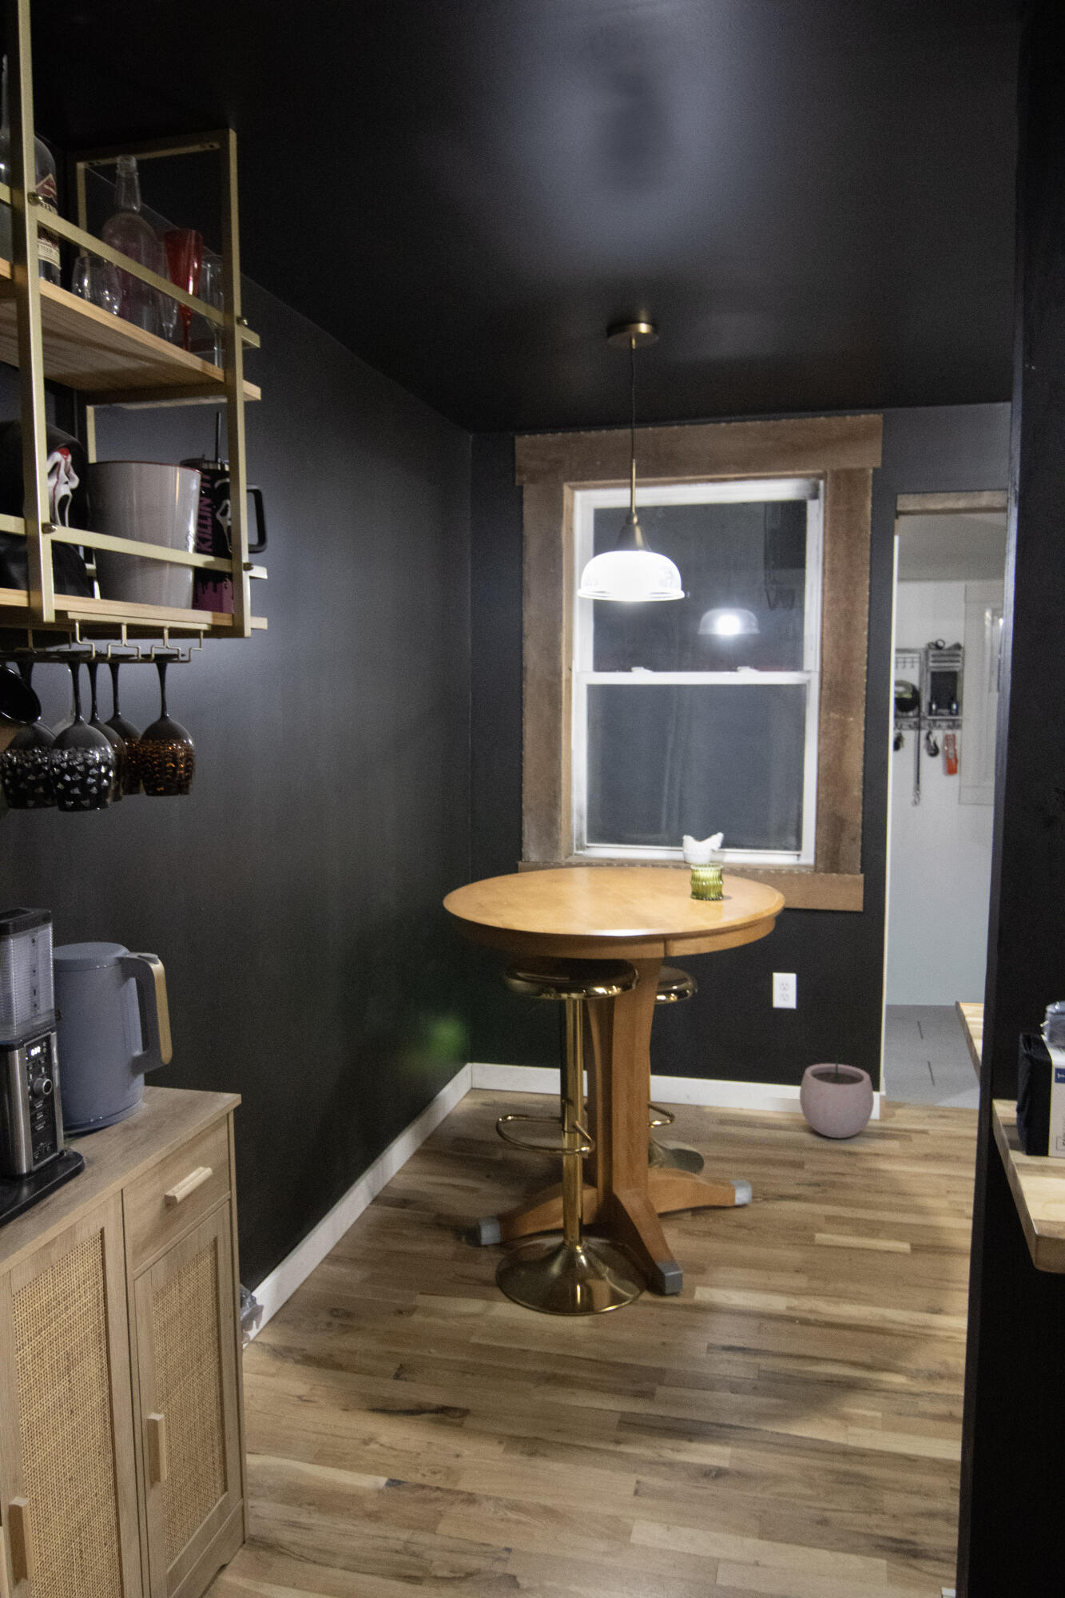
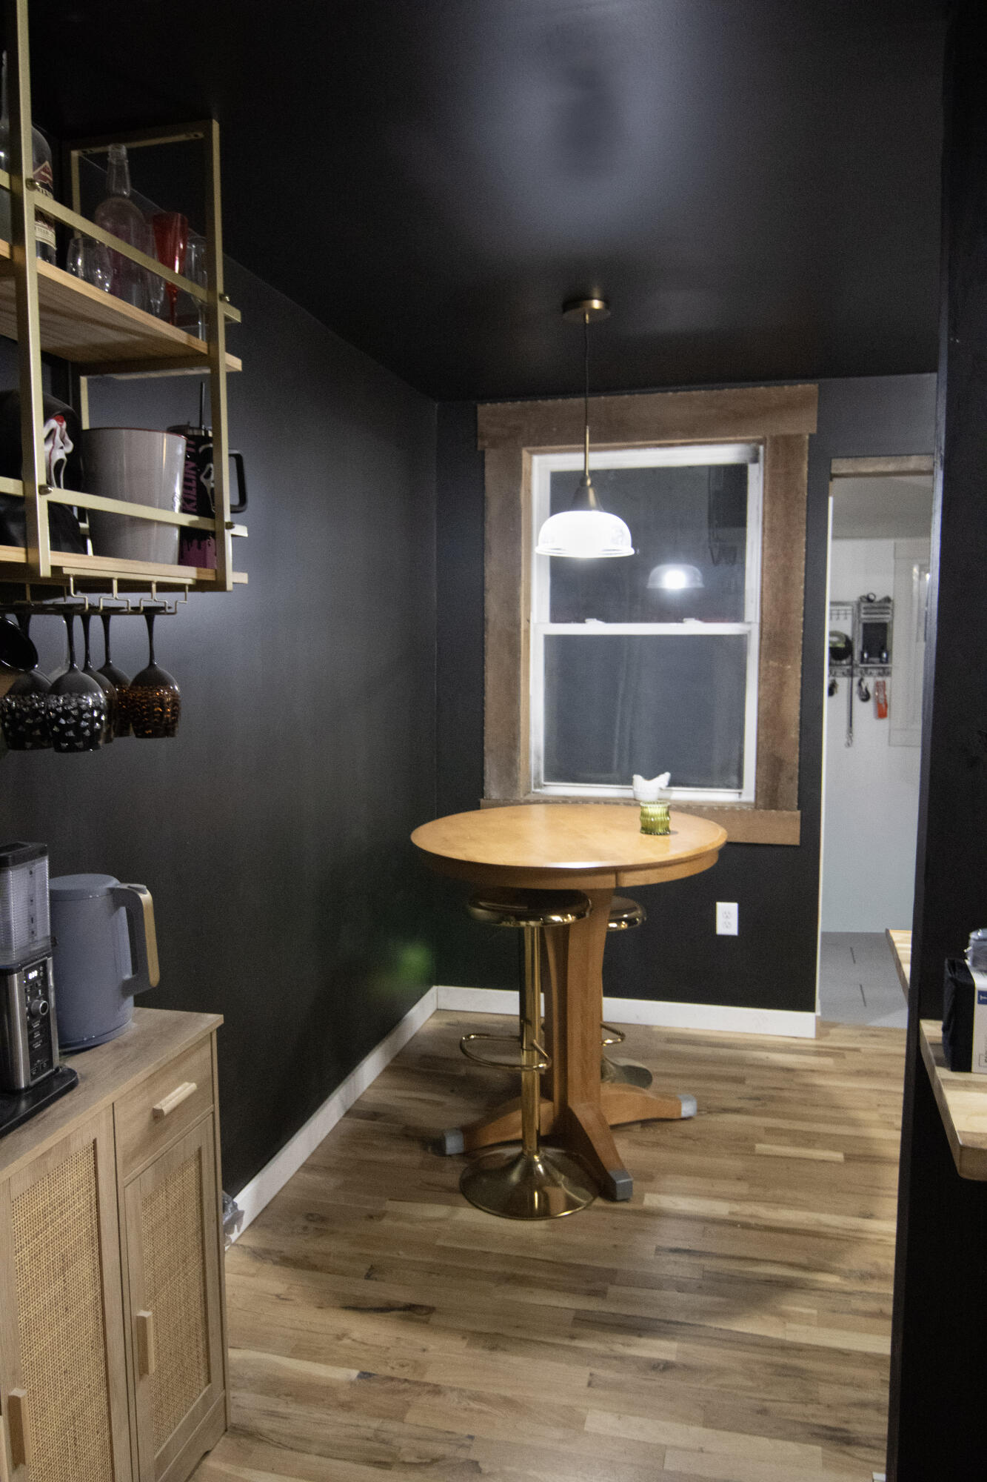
- plant pot [799,1047,875,1138]
